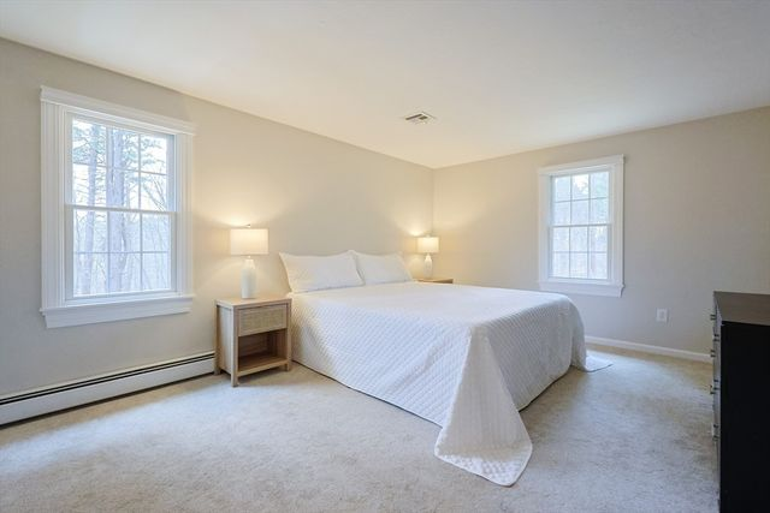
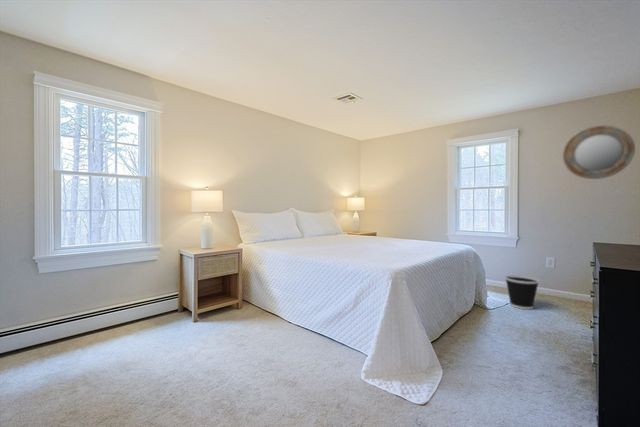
+ home mirror [562,125,636,180]
+ wastebasket [504,275,540,310]
